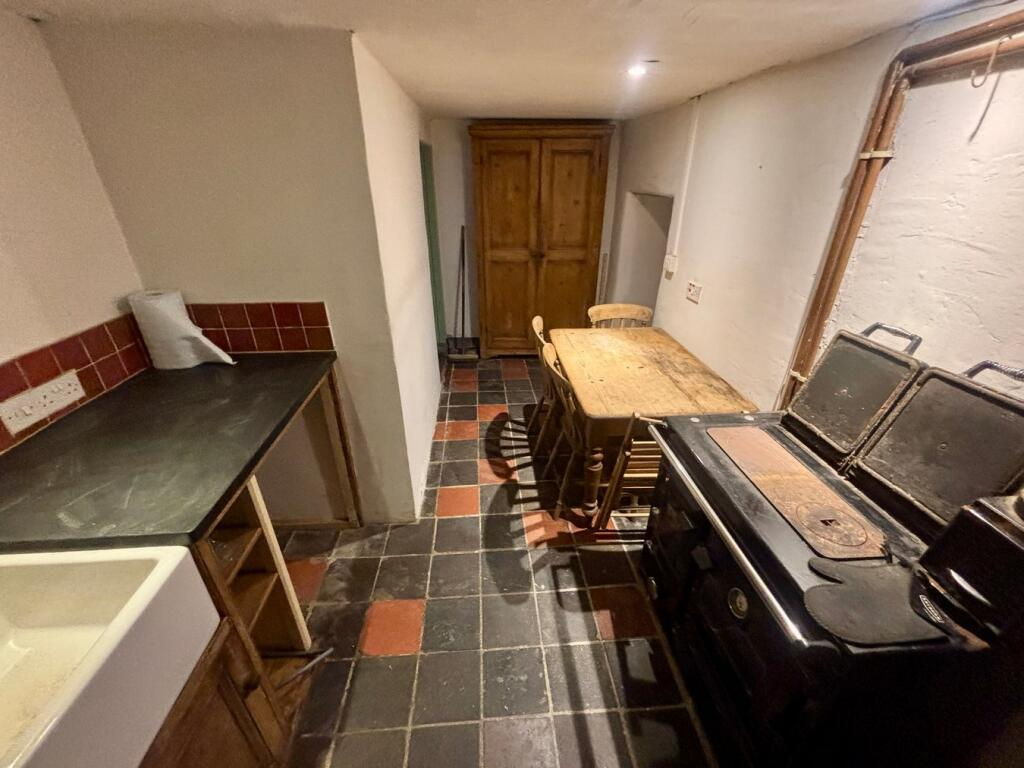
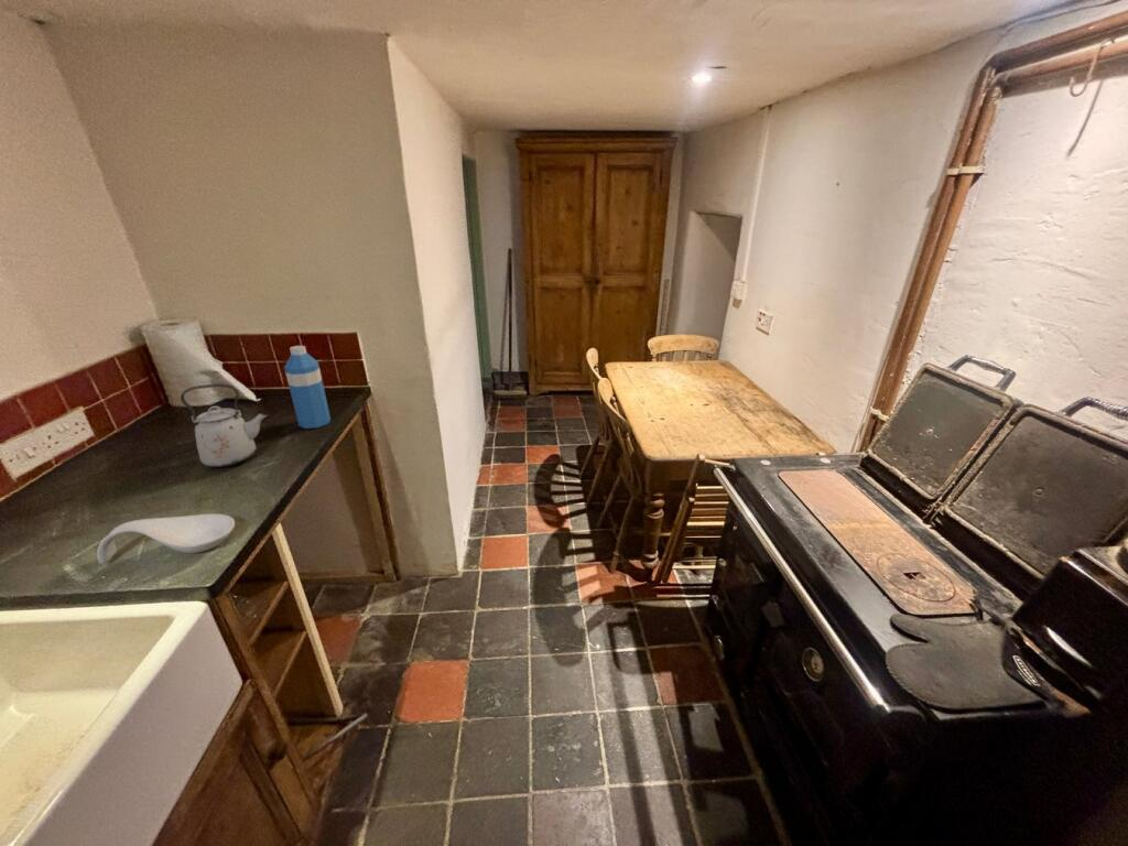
+ spoon rest [96,513,236,565]
+ kettle [180,382,269,468]
+ water bottle [283,345,332,430]
